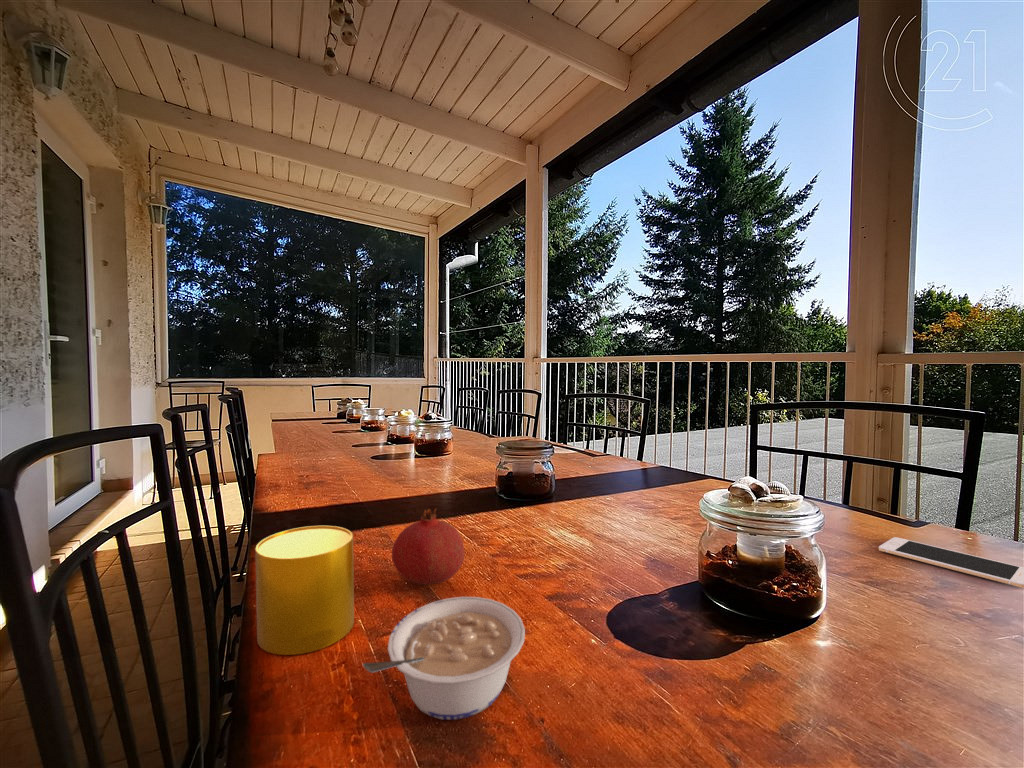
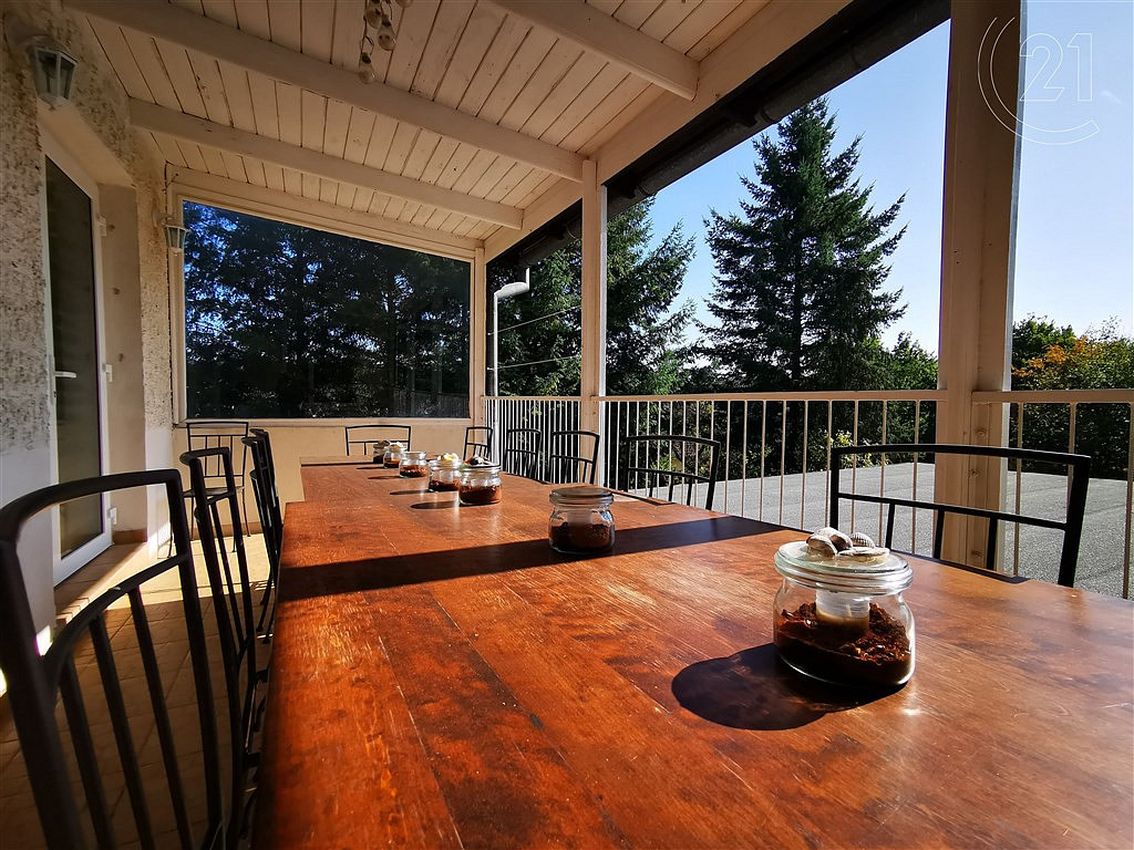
- legume [362,596,526,721]
- fruit [391,507,466,586]
- cell phone [878,536,1024,589]
- cup [254,525,355,656]
